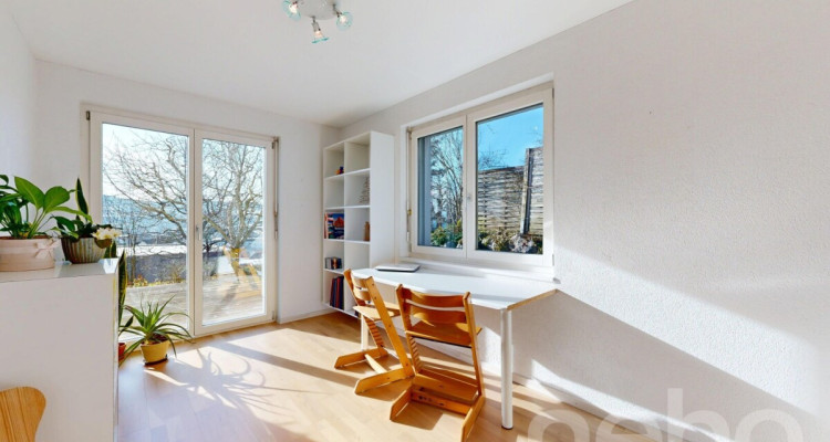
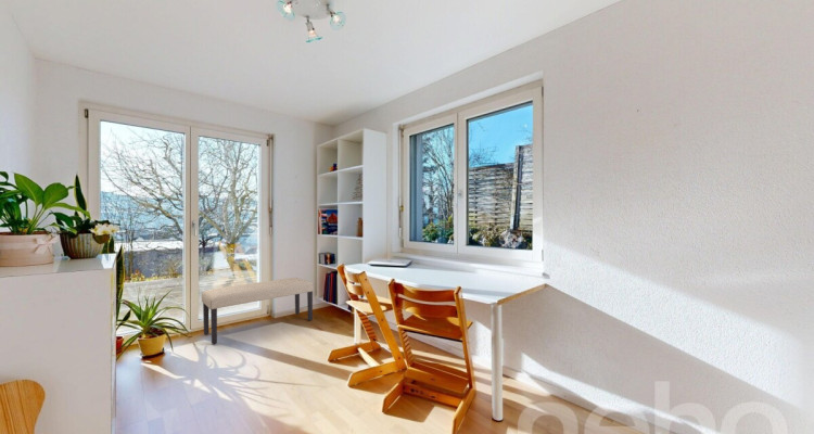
+ bench [201,277,315,345]
